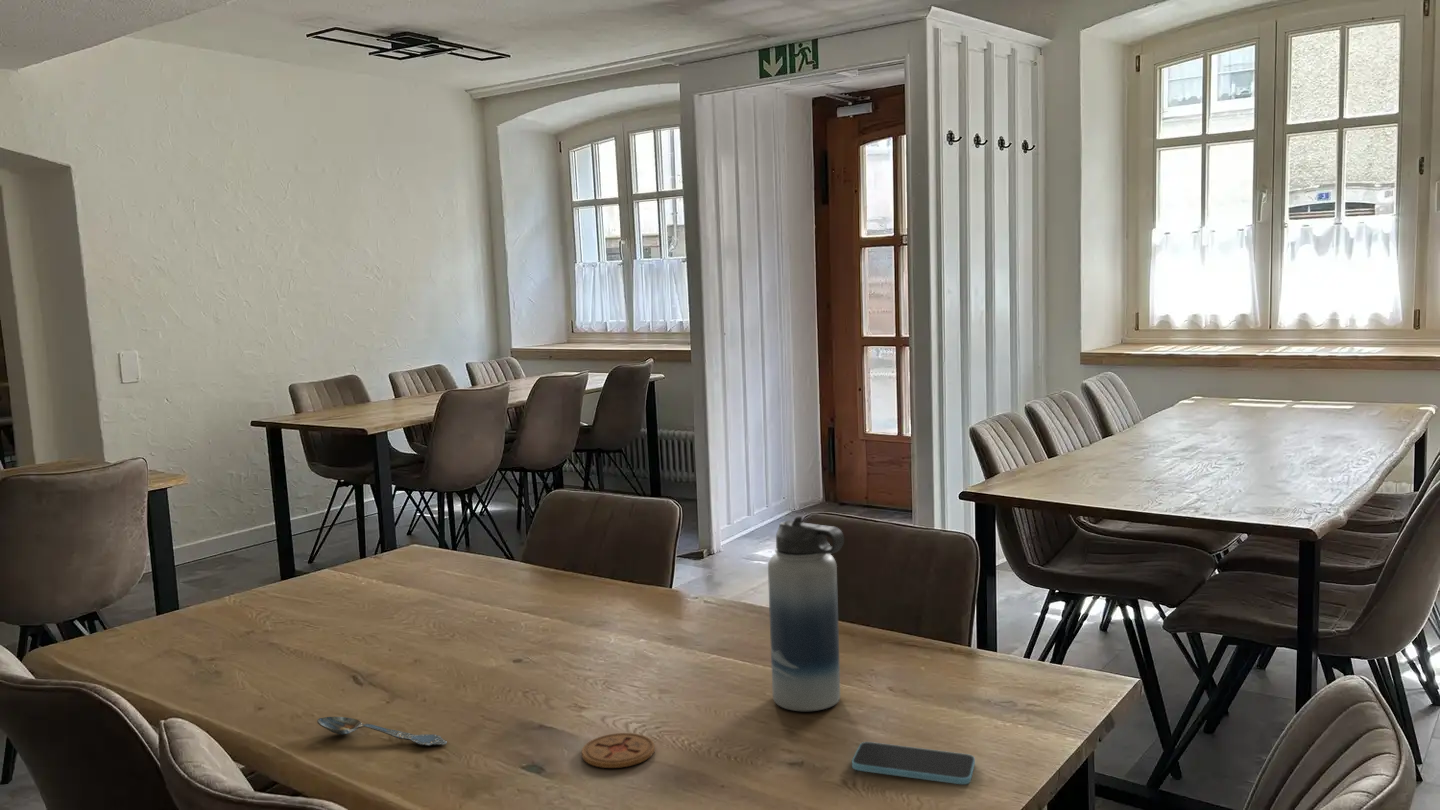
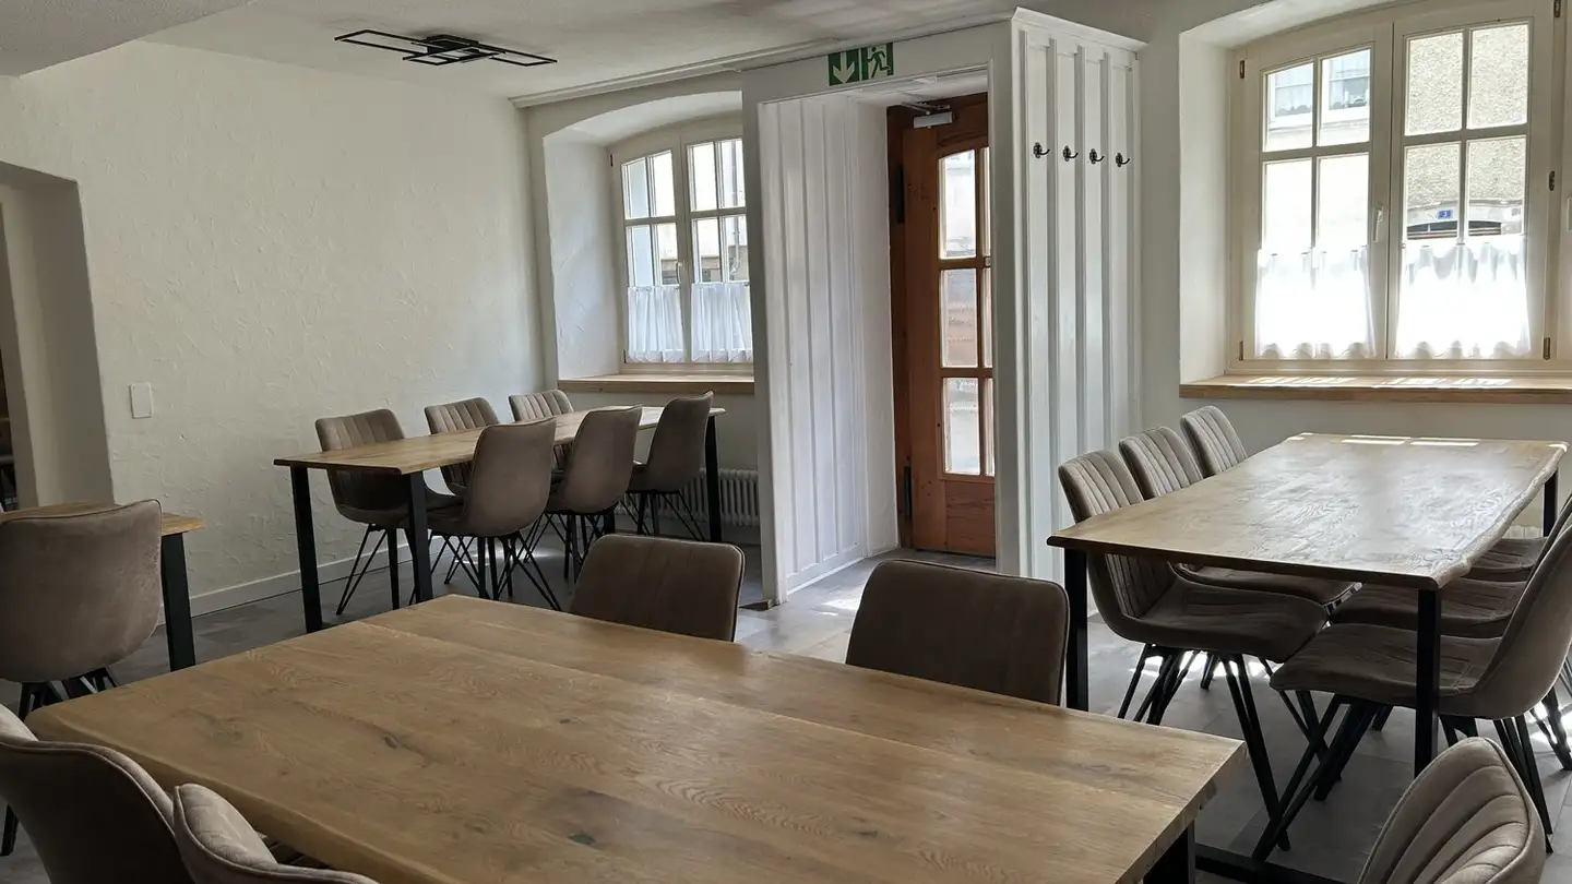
- water bottle [767,515,845,712]
- spoon [316,716,448,747]
- coaster [581,732,656,769]
- smartphone [851,741,976,785]
